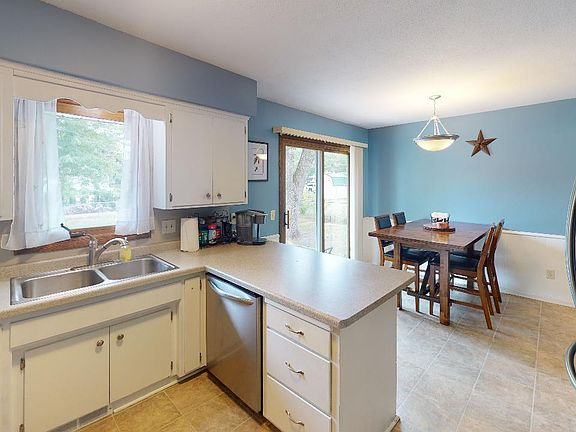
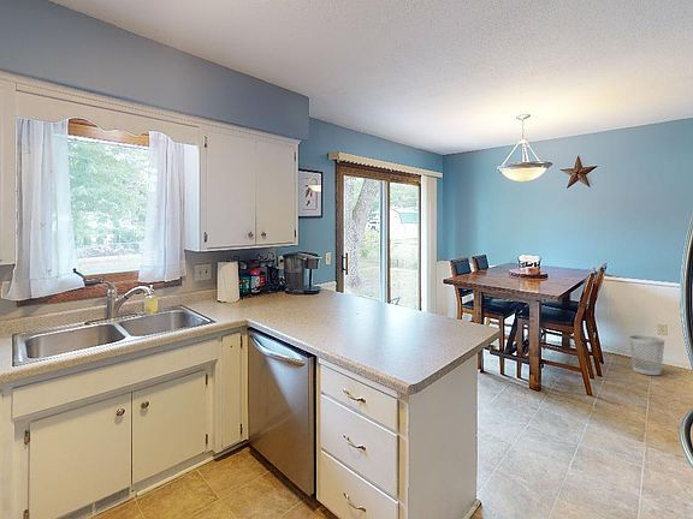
+ wastebasket [629,334,665,376]
